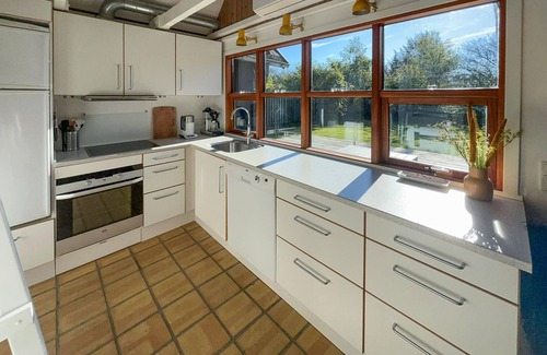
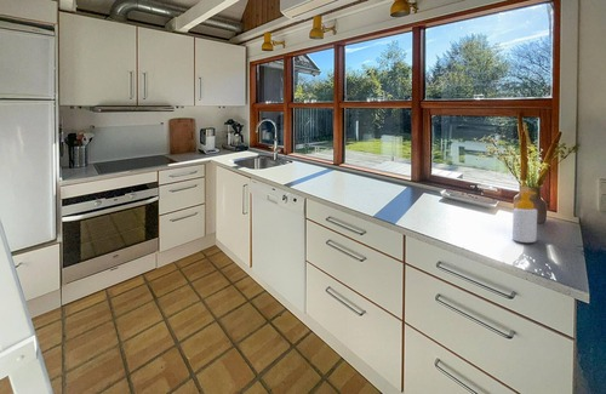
+ soap bottle [511,190,538,244]
